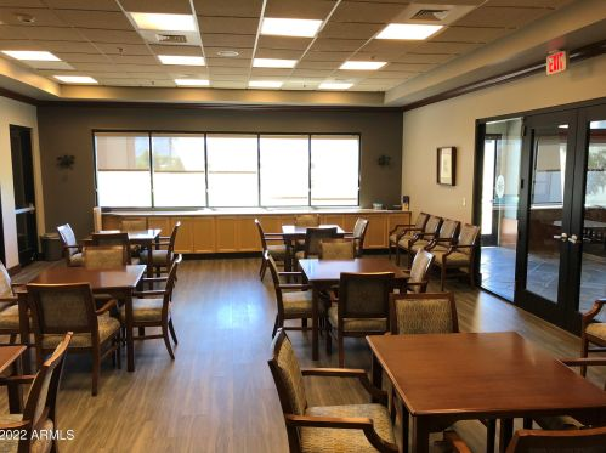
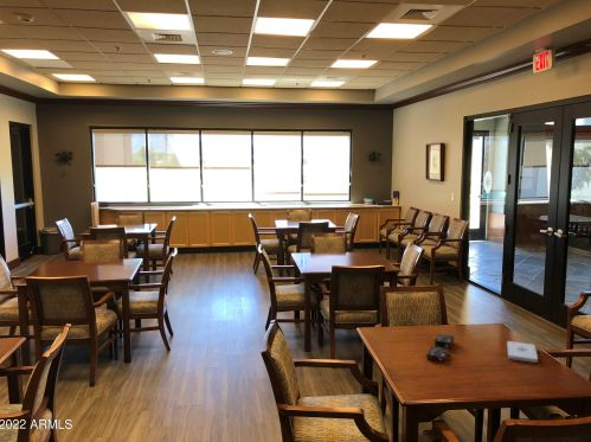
+ notepad [506,340,539,364]
+ product box [425,333,455,363]
